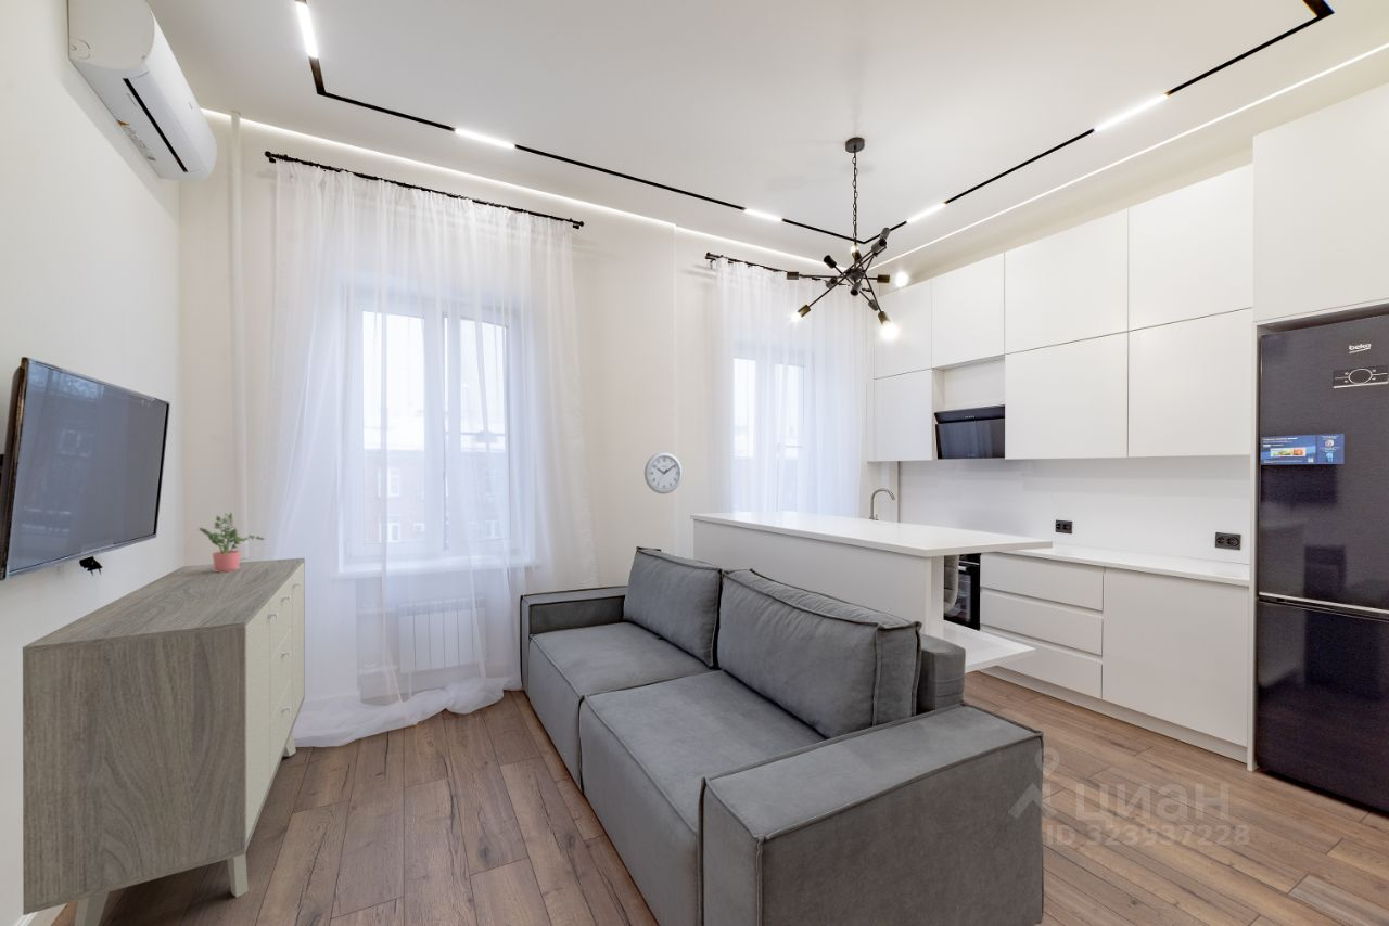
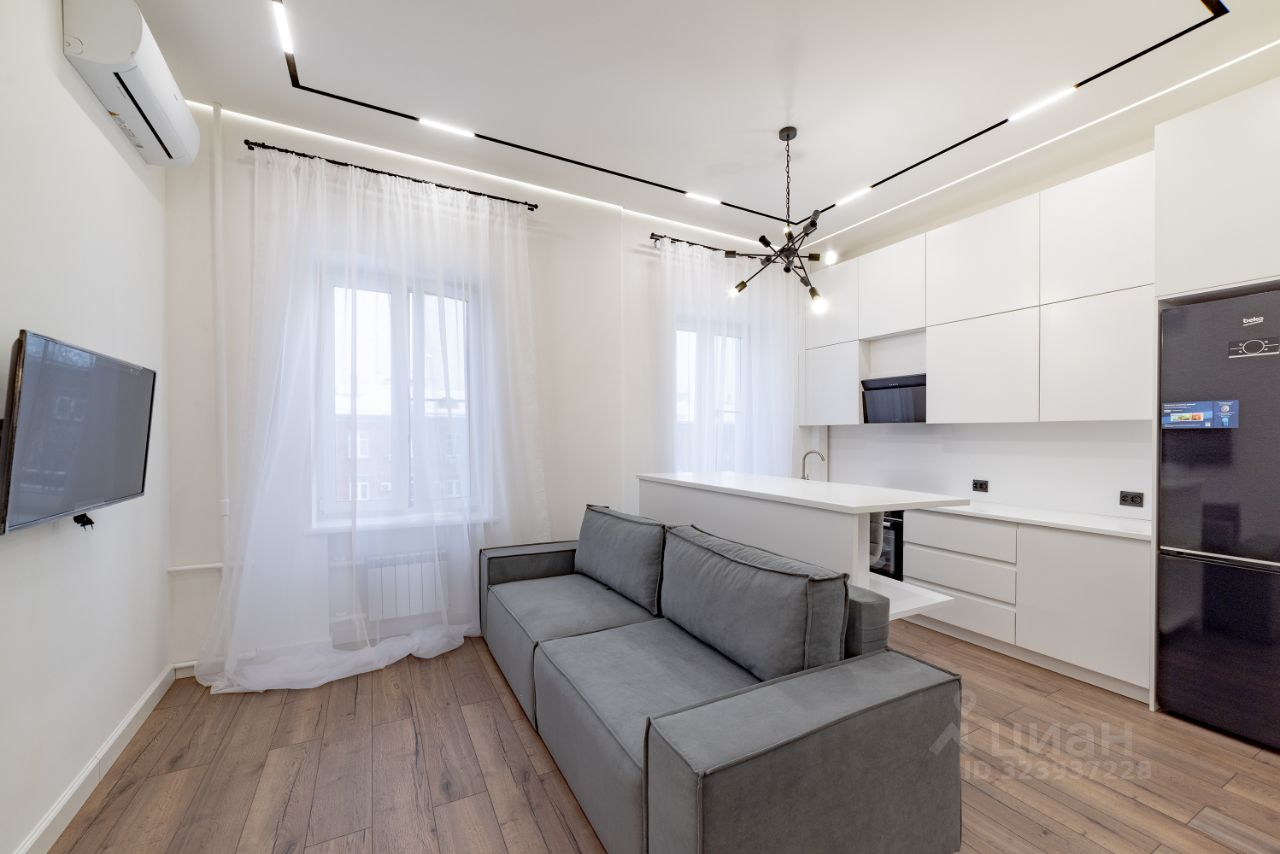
- wall clock [643,451,684,494]
- sideboard [22,557,306,926]
- potted plant [199,512,266,573]
